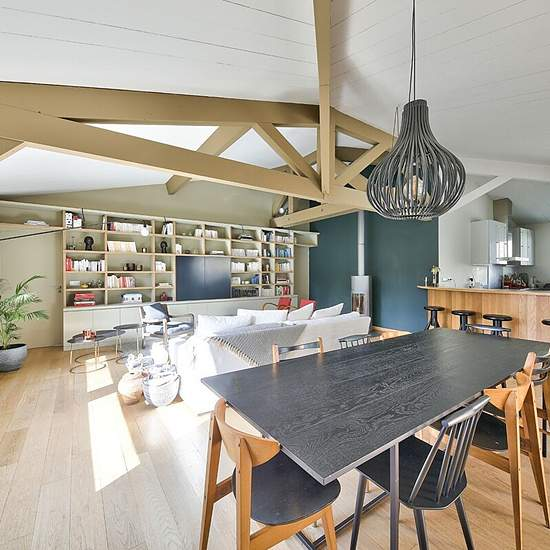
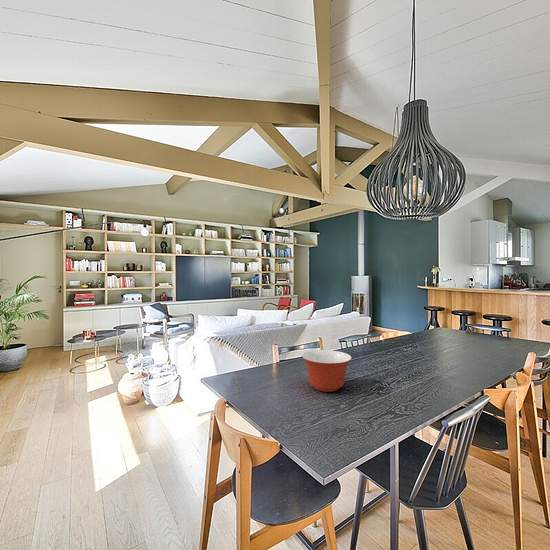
+ mixing bowl [301,349,353,393]
